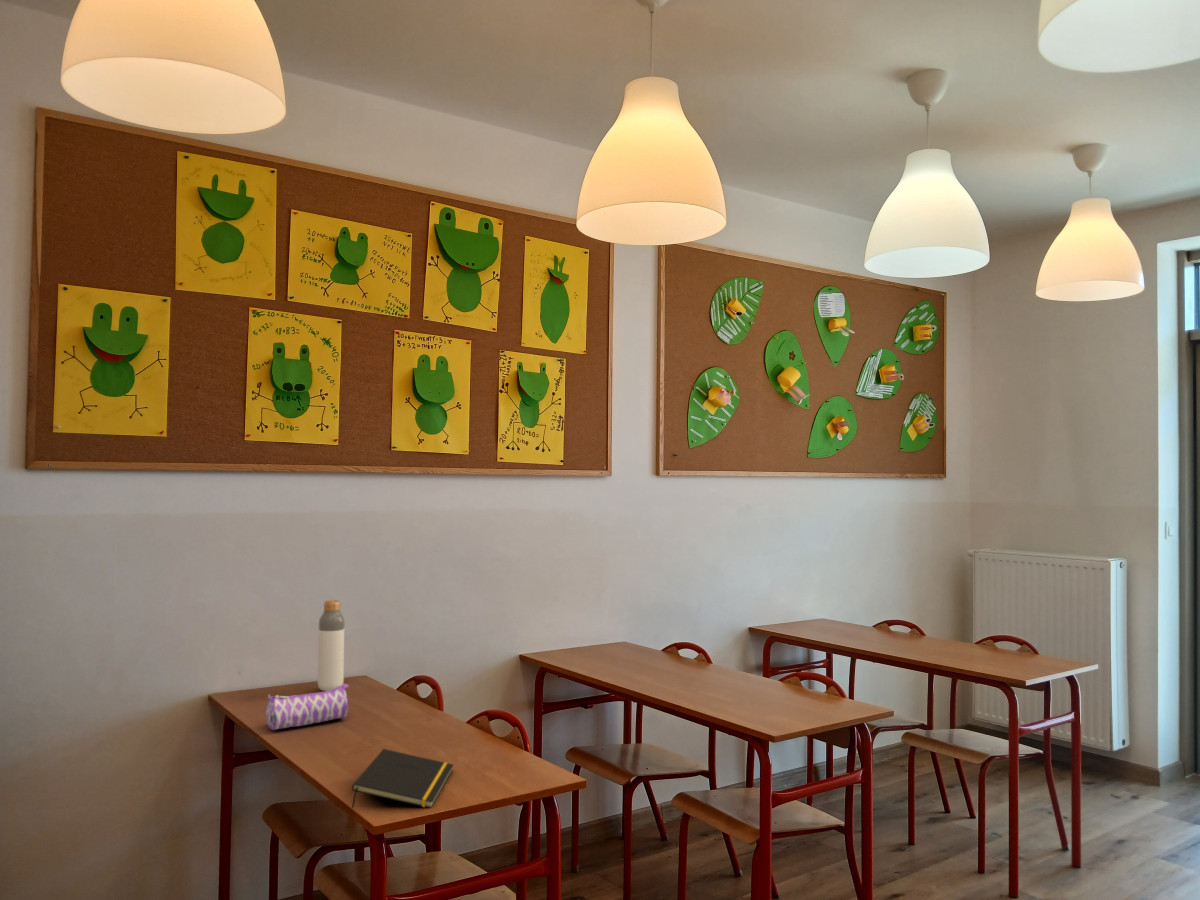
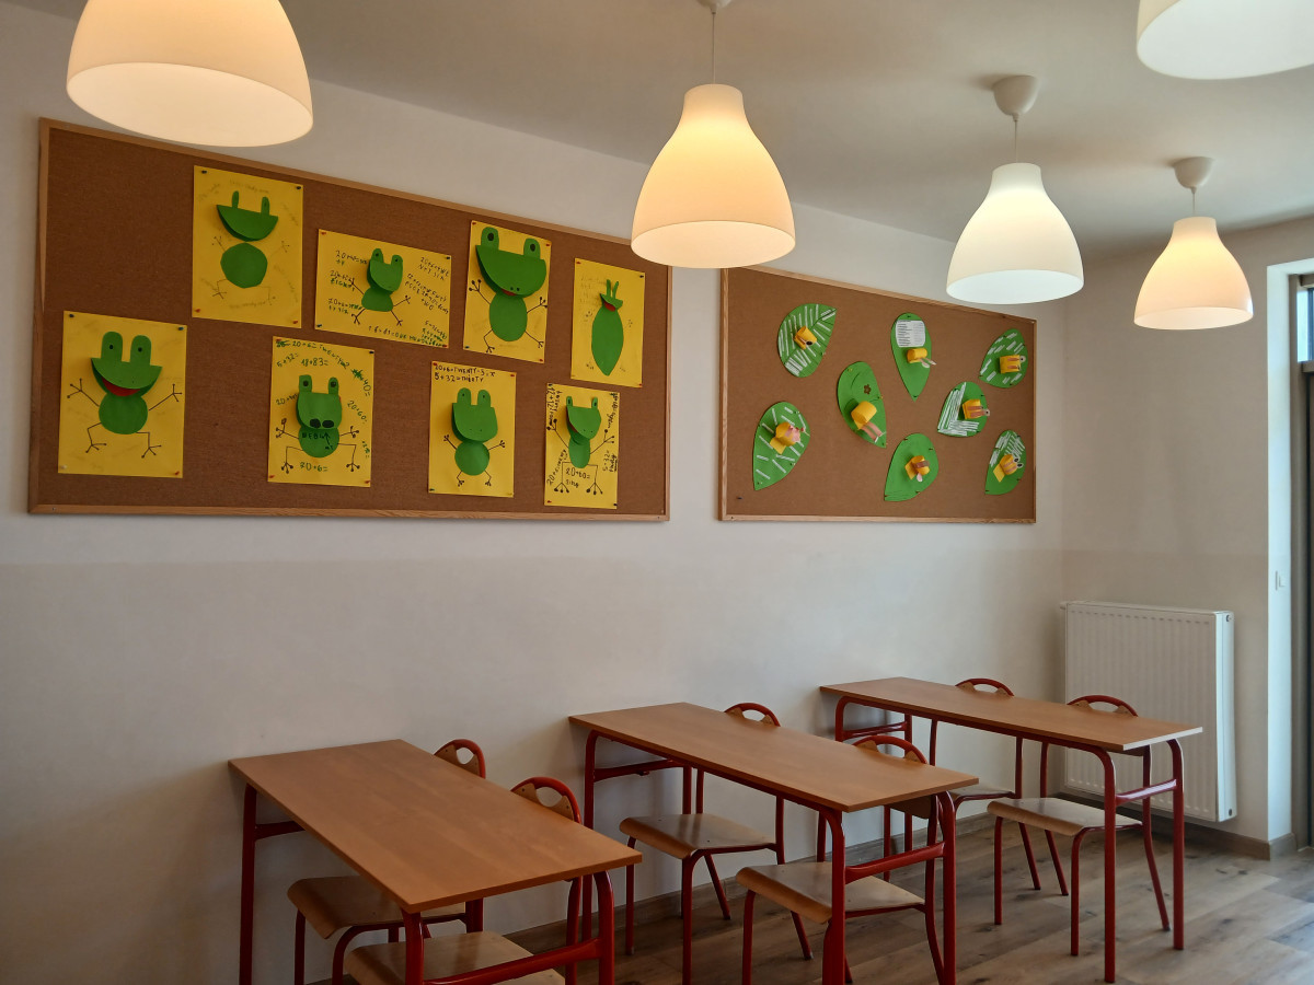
- pencil case [265,683,350,731]
- notepad [351,748,455,809]
- bottle [317,599,346,692]
